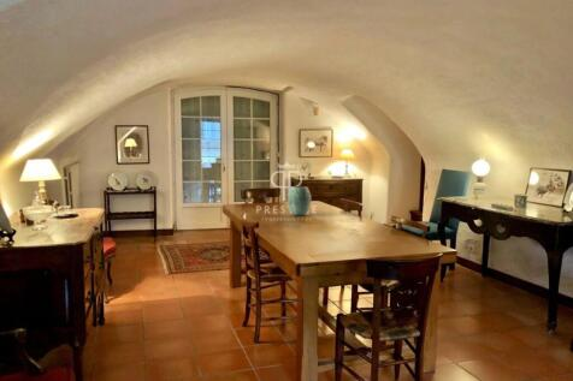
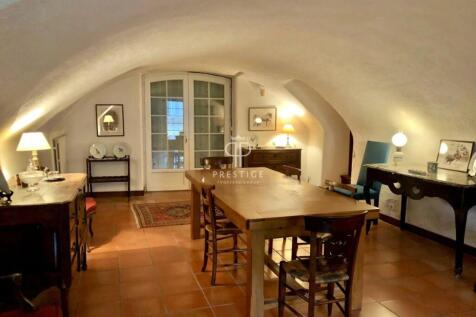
- vase [286,185,312,216]
